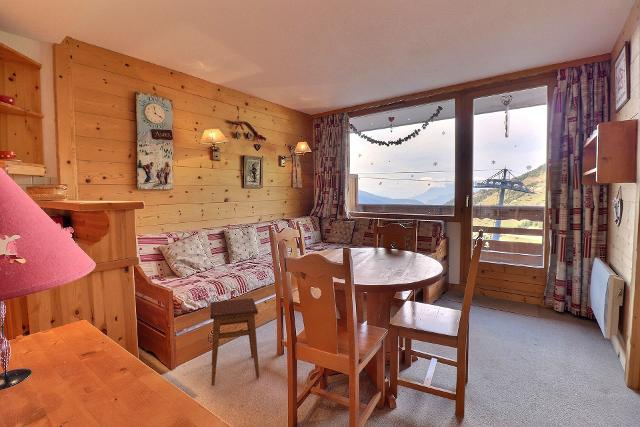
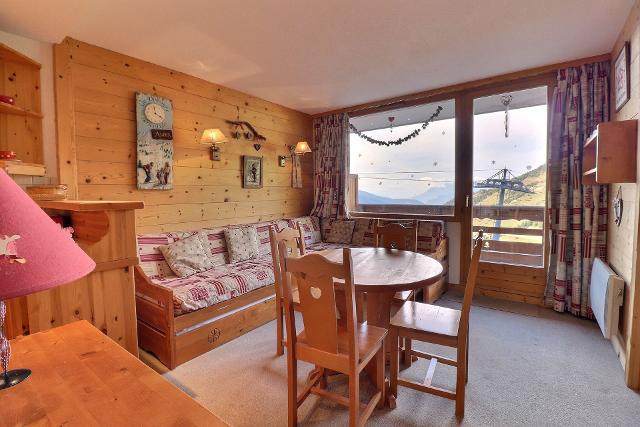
- stool [209,297,260,387]
